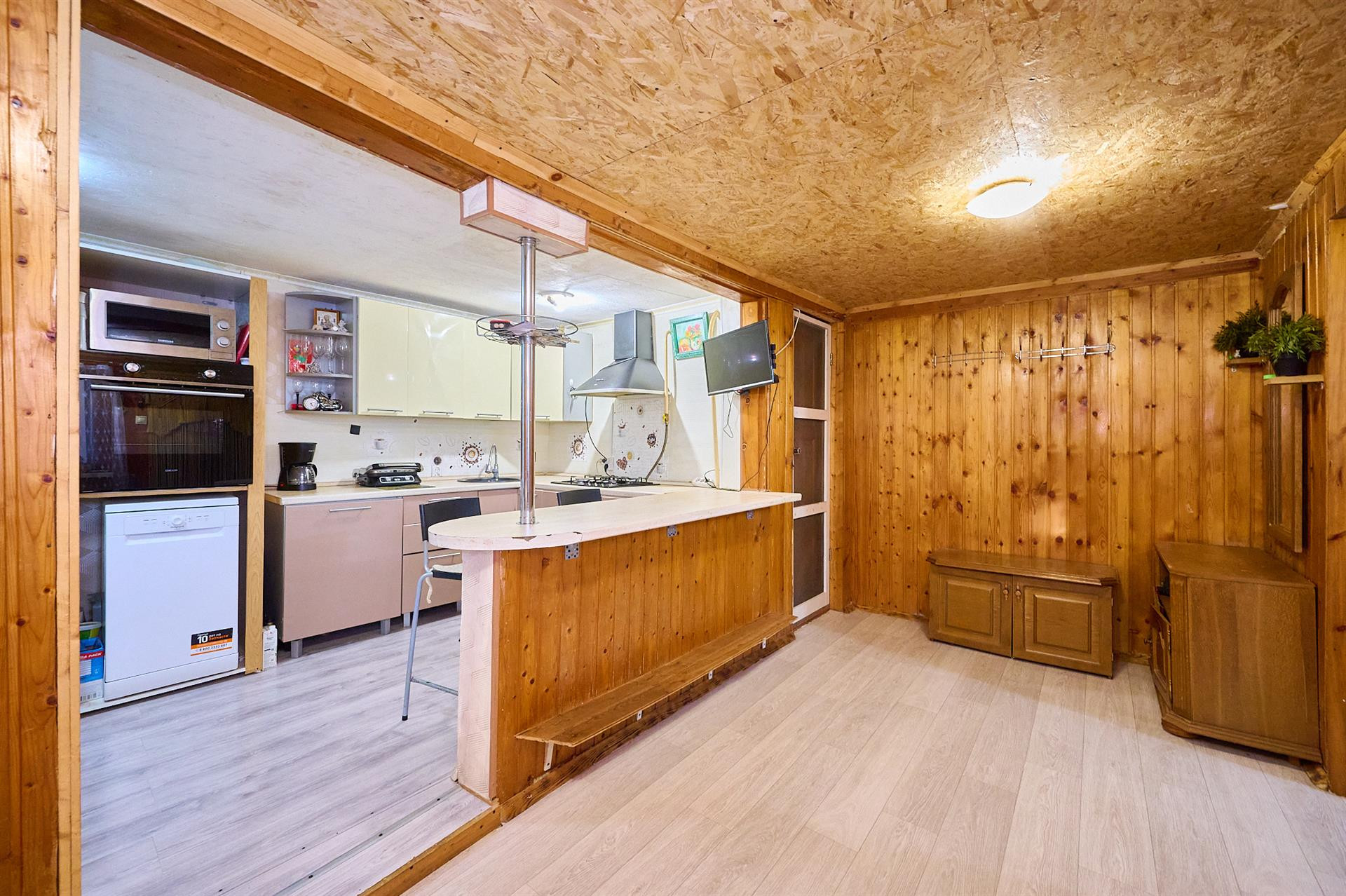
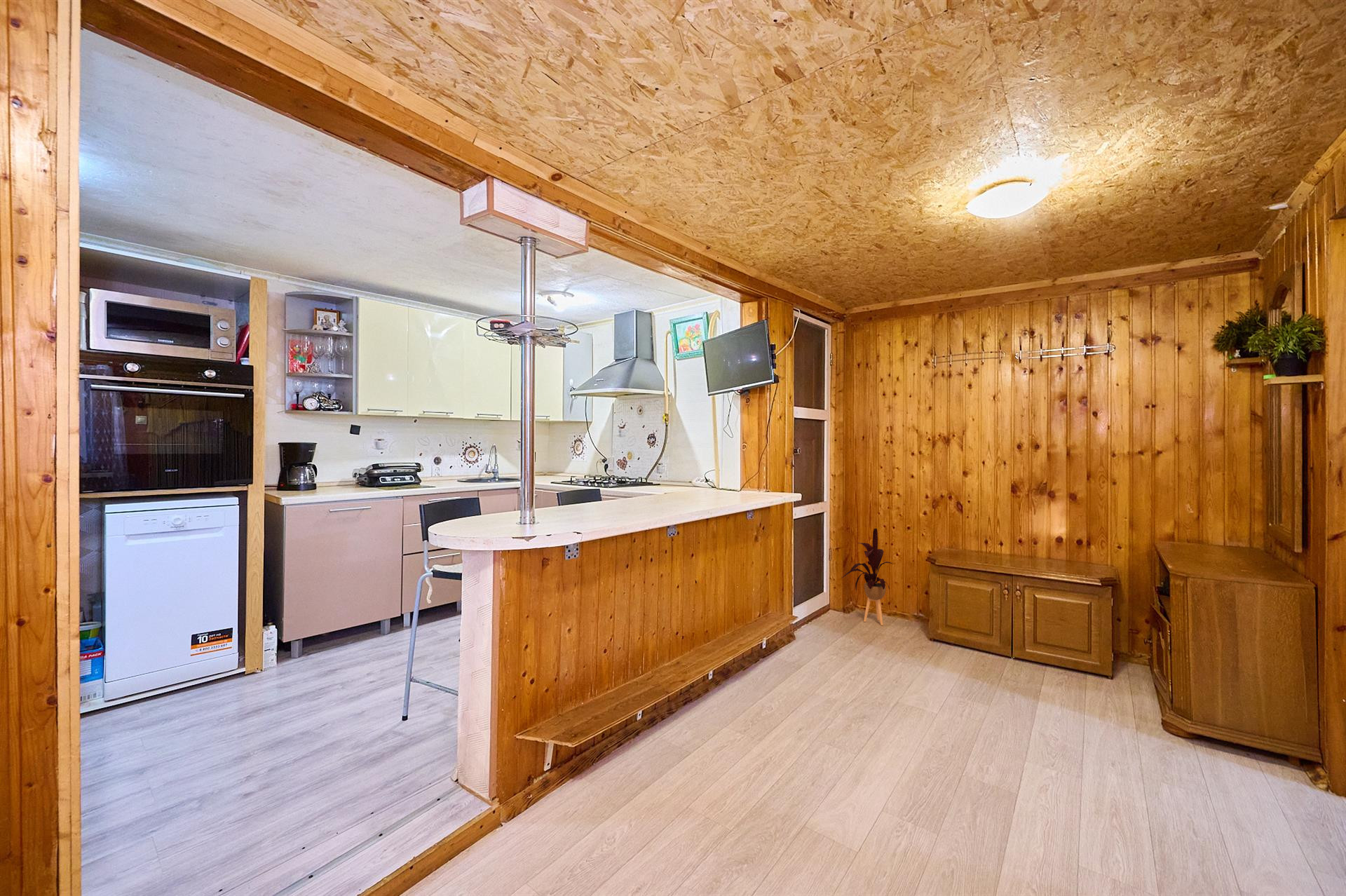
+ house plant [841,528,894,626]
